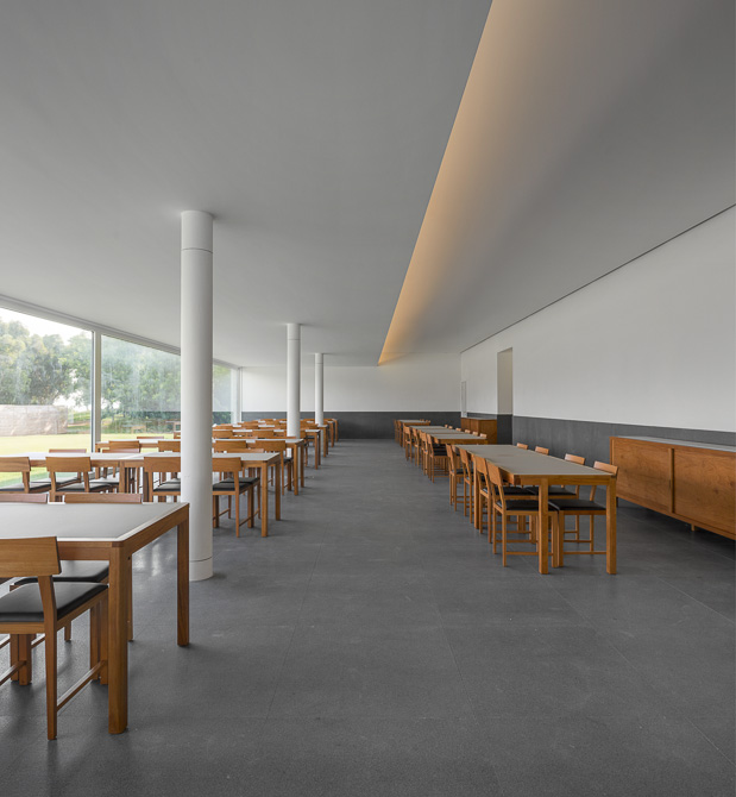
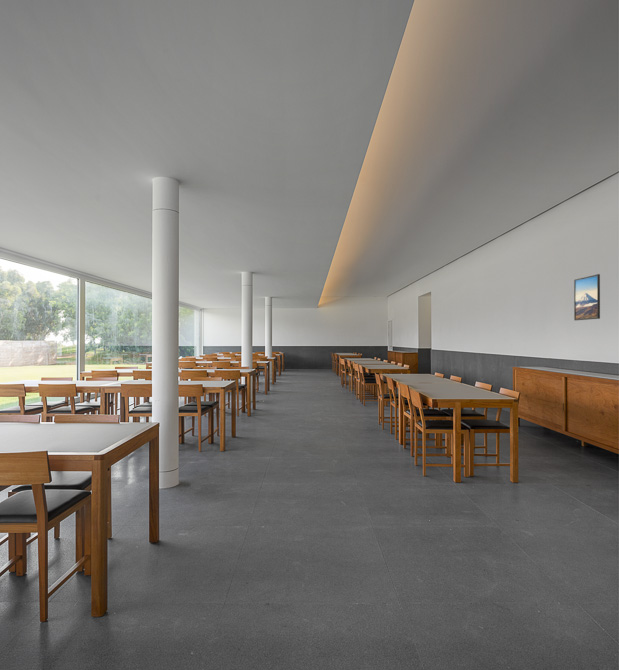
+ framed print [573,273,601,321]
